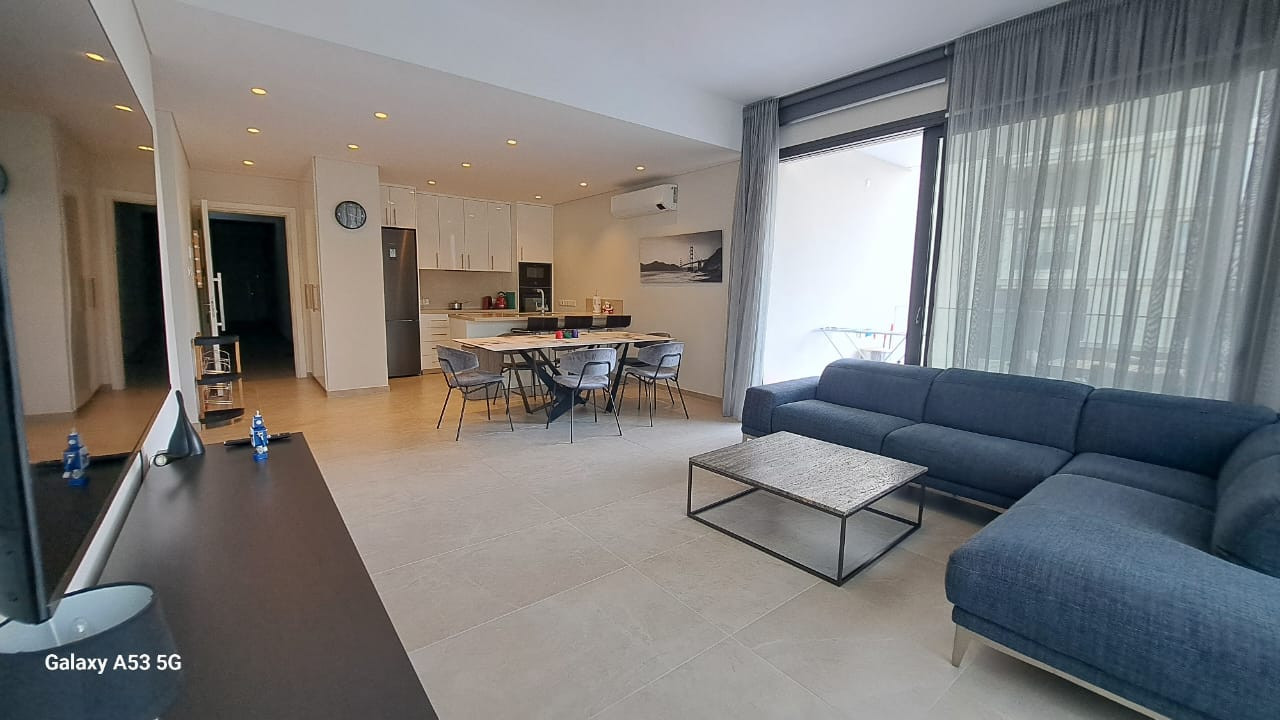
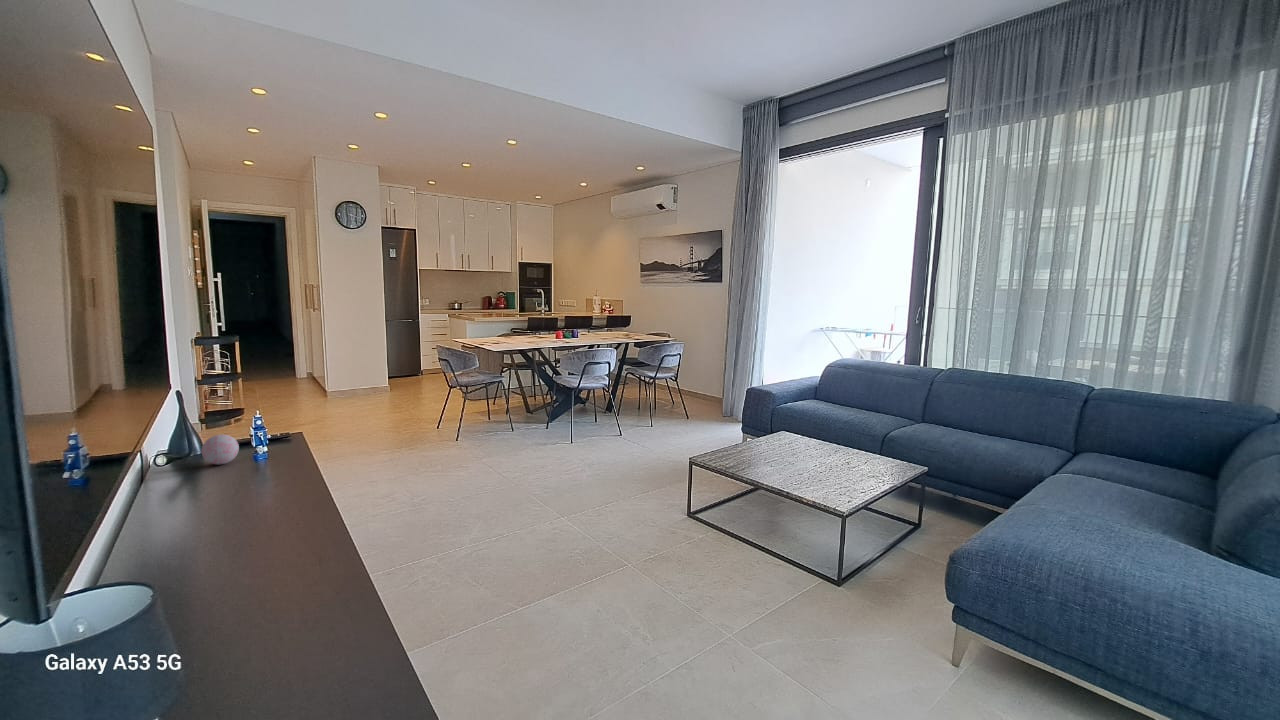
+ decorative ball [200,433,240,465]
